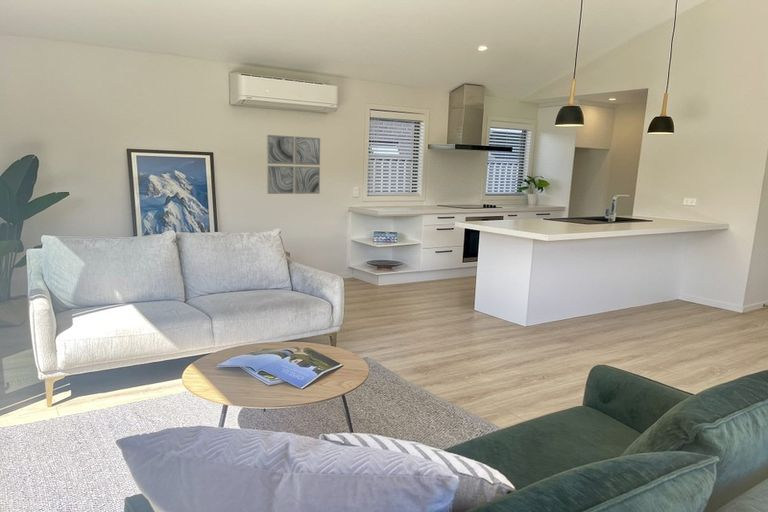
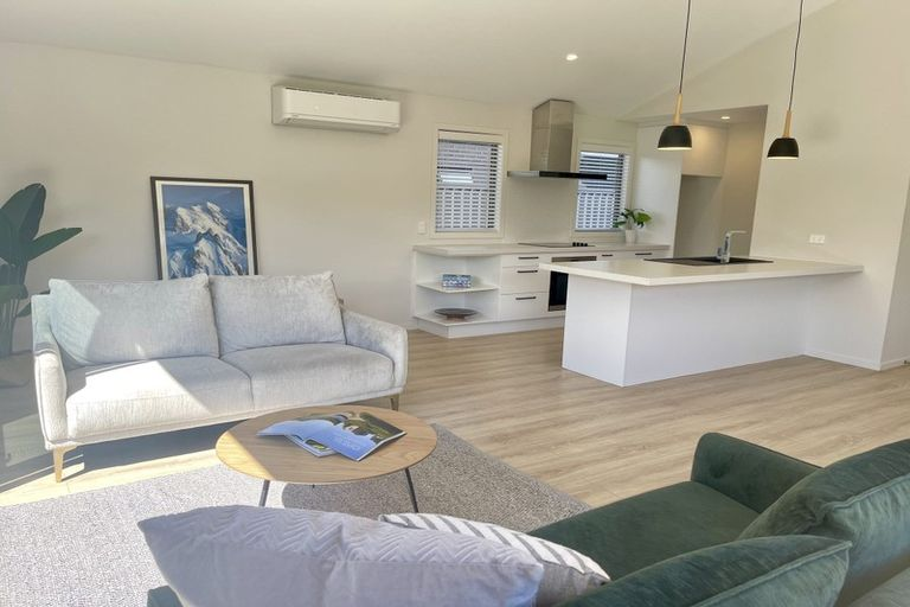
- wall art [266,134,321,195]
